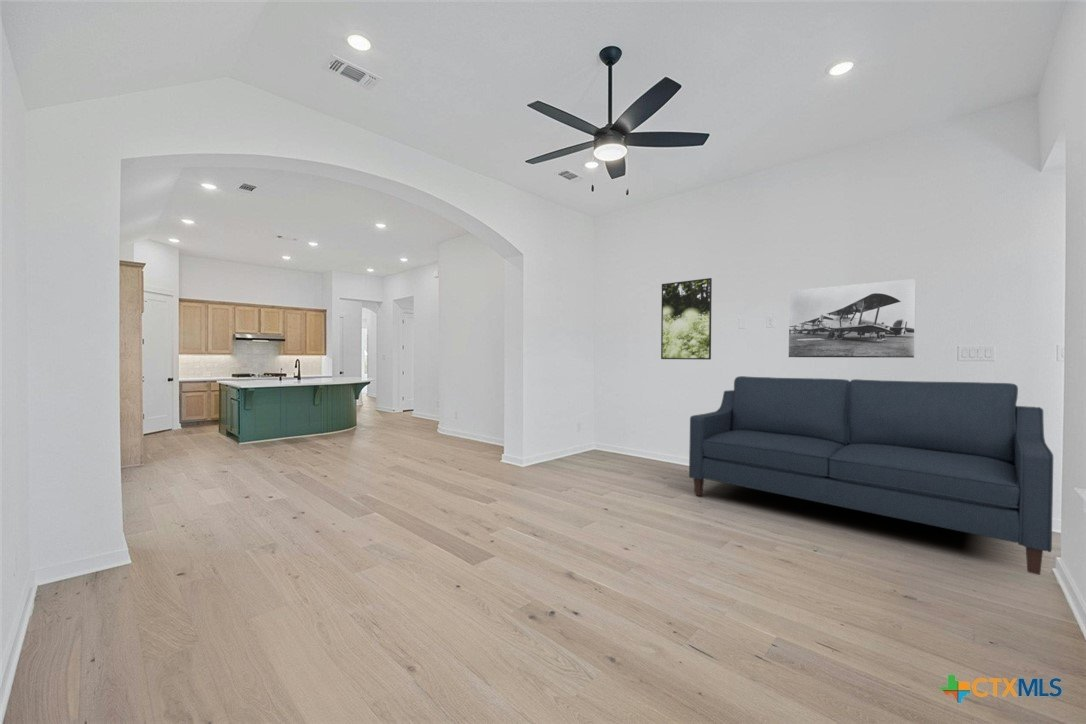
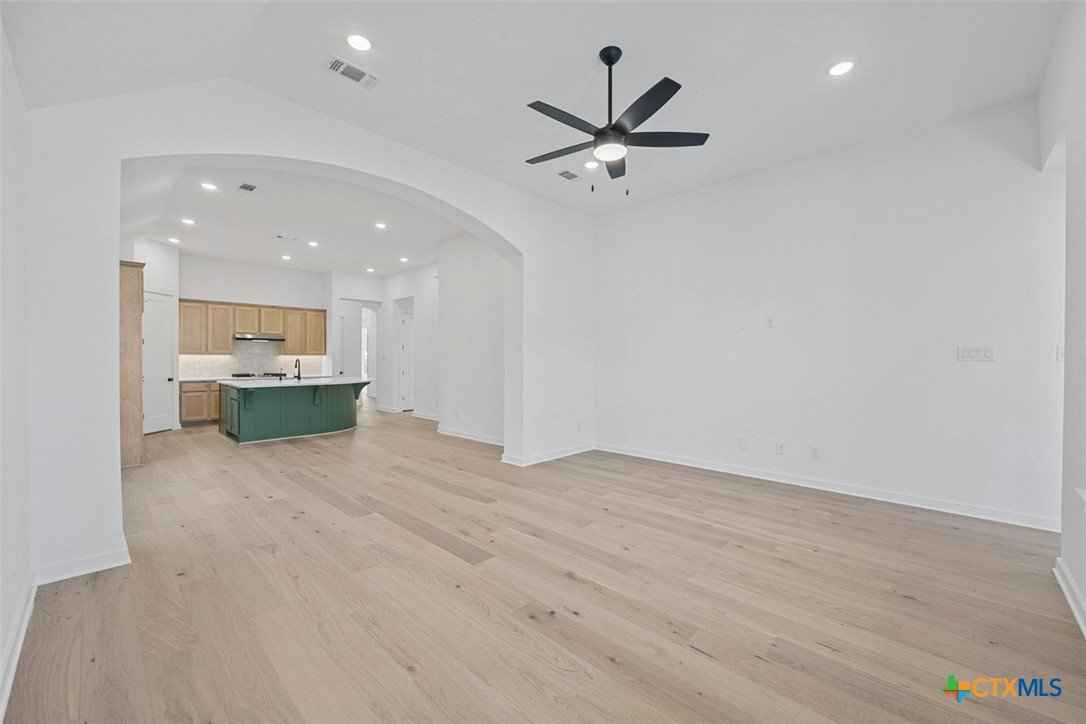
- sofa [688,375,1054,576]
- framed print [787,278,917,359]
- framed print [660,277,713,361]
